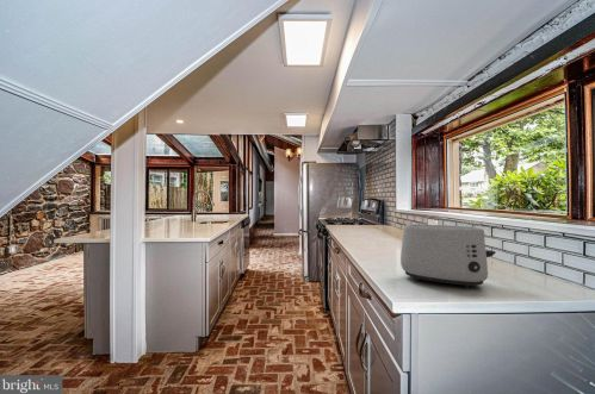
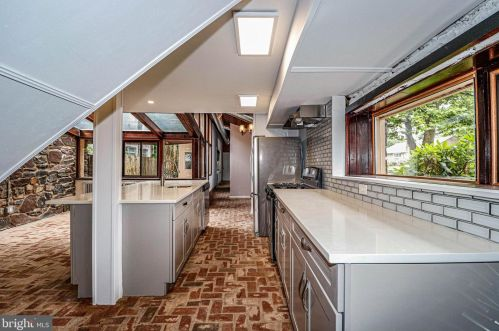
- toaster [399,224,497,289]
